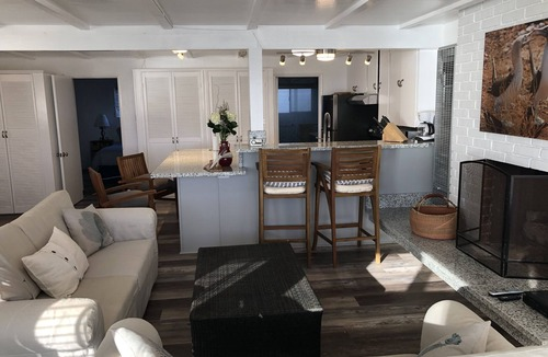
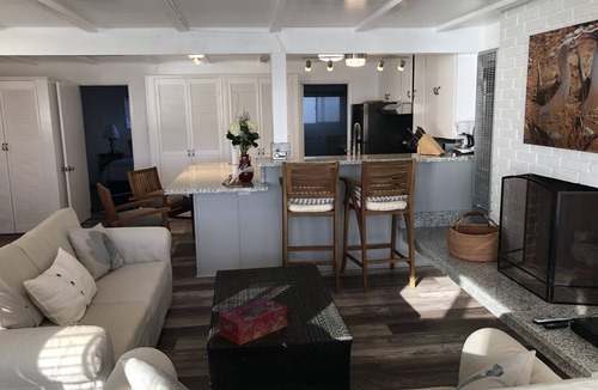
+ tissue box [218,298,288,346]
